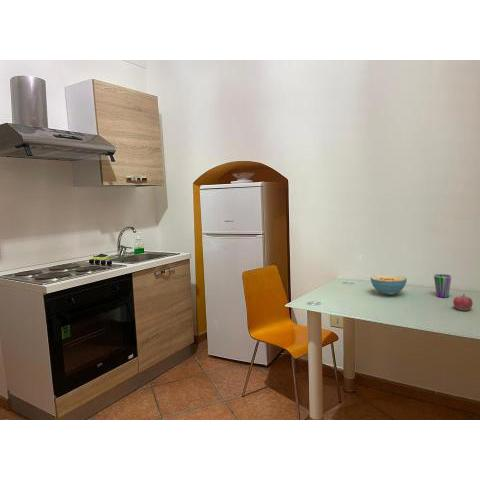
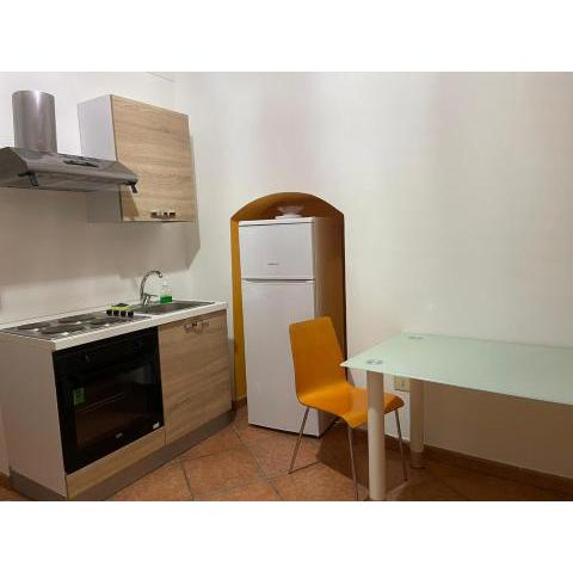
- cup [433,273,453,298]
- cereal bowl [370,274,408,296]
- fruit [452,293,474,312]
